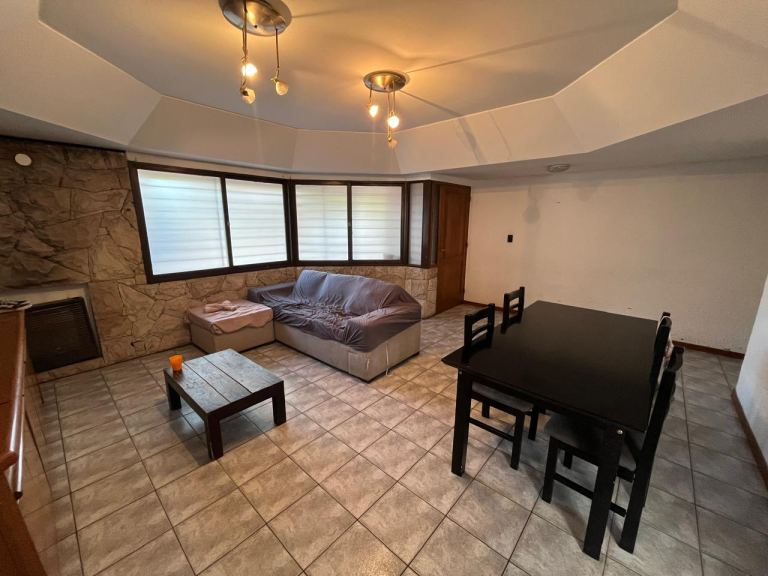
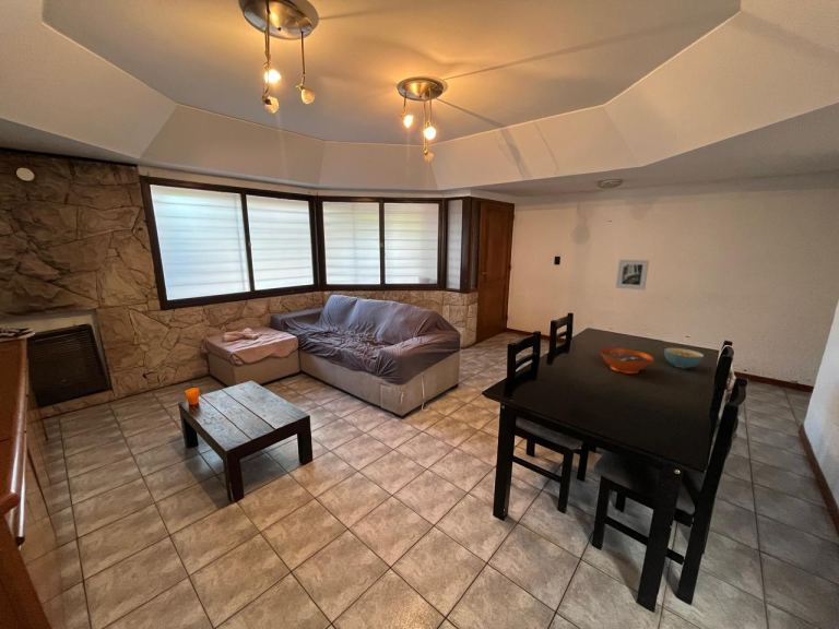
+ decorative bowl [600,347,654,375]
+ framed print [615,259,650,290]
+ cereal bowl [663,347,705,370]
